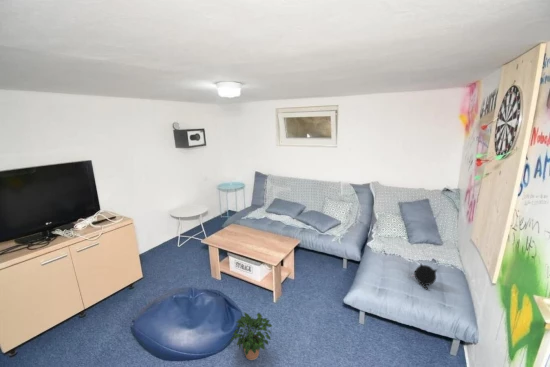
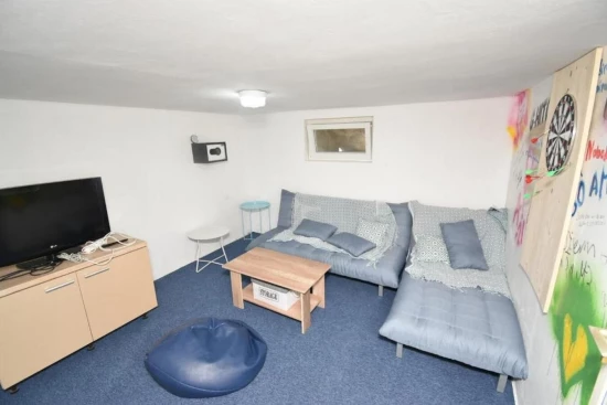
- plush toy [410,263,438,291]
- potted plant [229,311,273,361]
